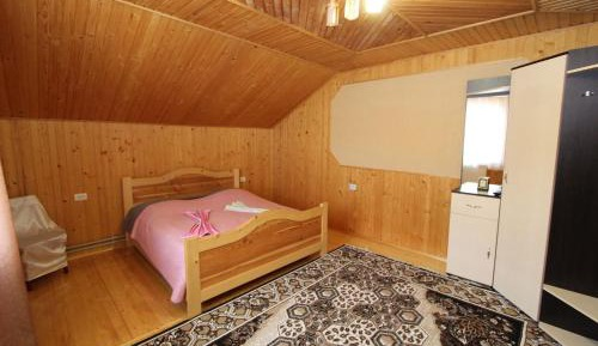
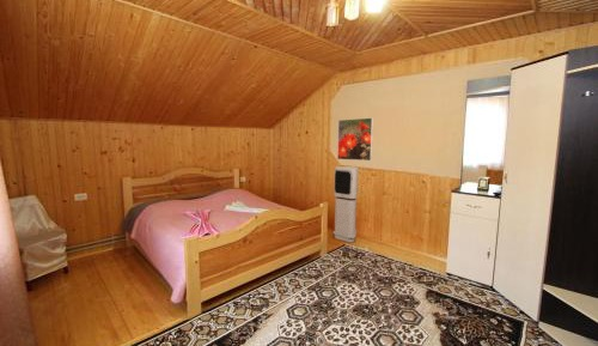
+ air purifier [331,165,360,243]
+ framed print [336,116,374,162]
